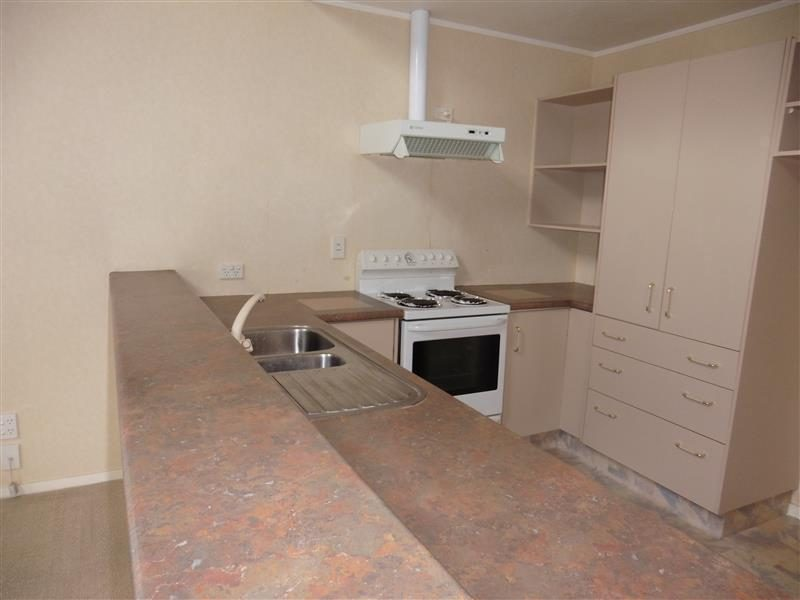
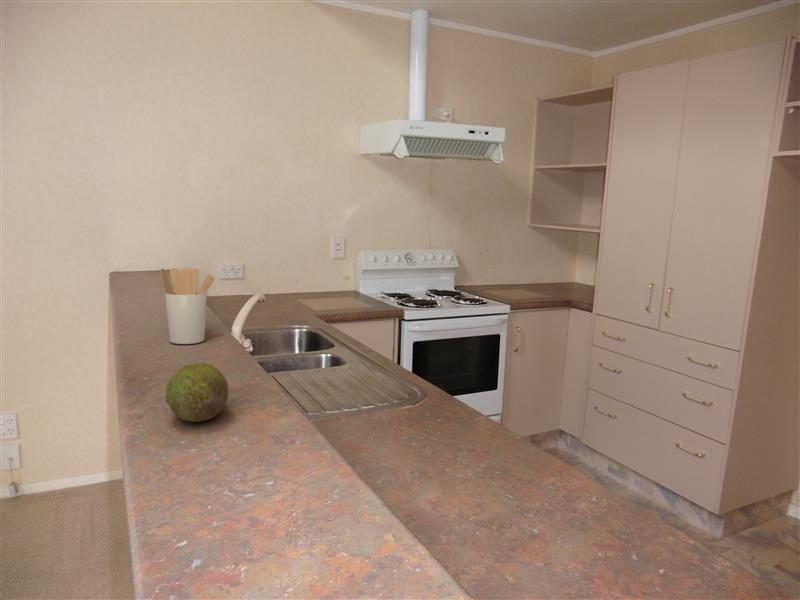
+ fruit [165,361,229,423]
+ utensil holder [159,267,216,345]
